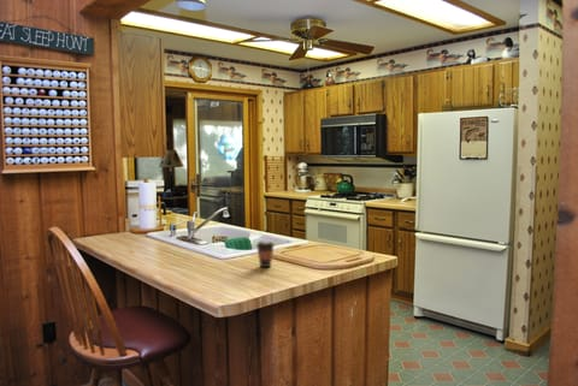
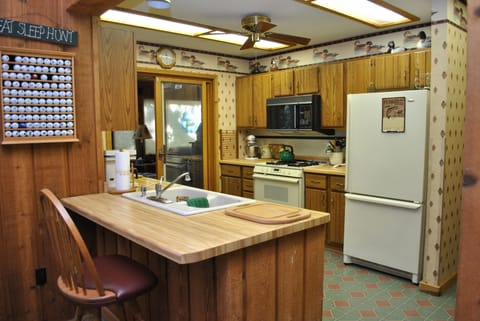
- coffee cup [254,239,276,268]
